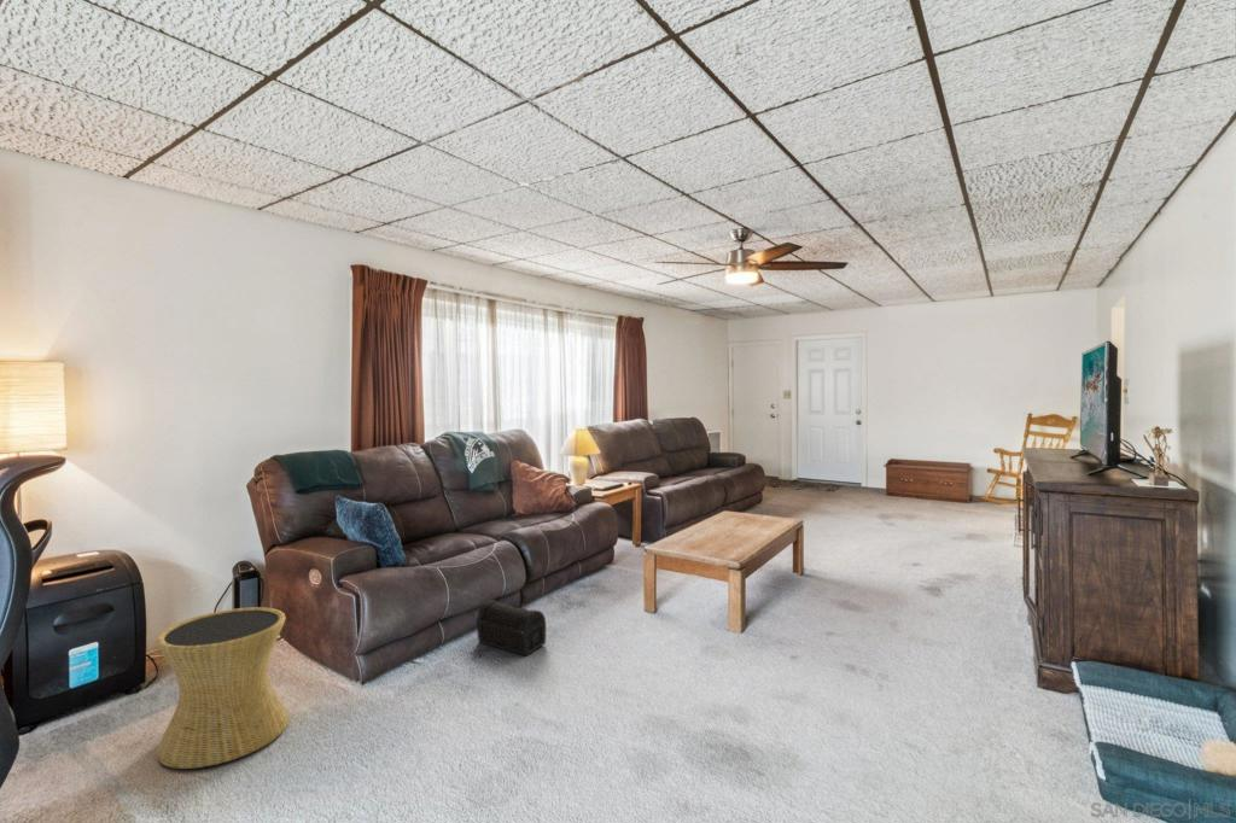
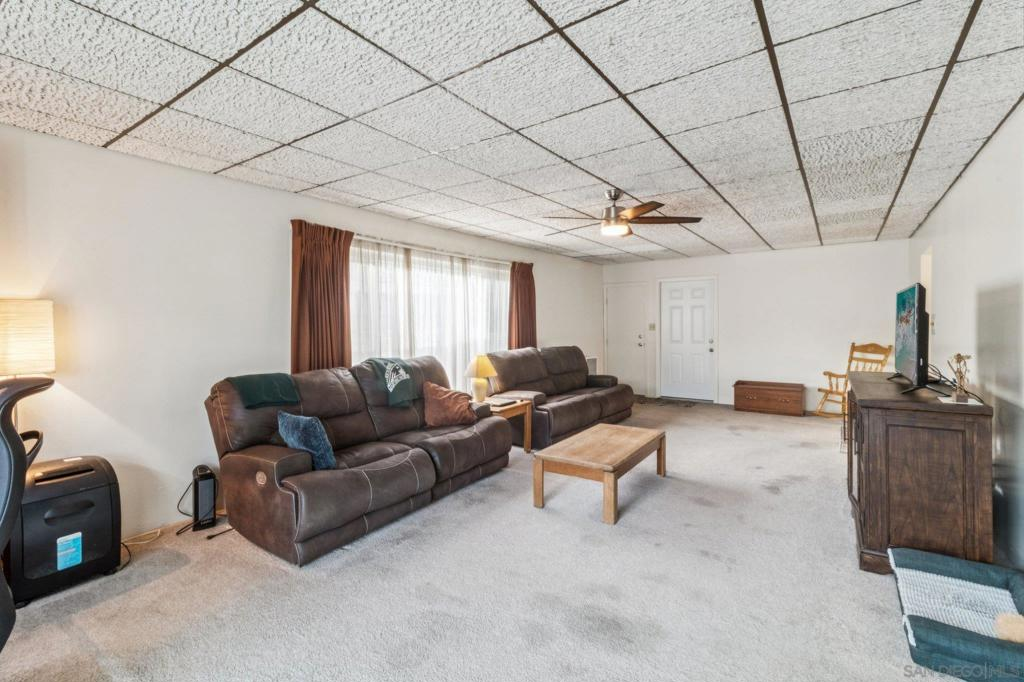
- side table [154,606,291,770]
- treasure chest [474,599,547,656]
